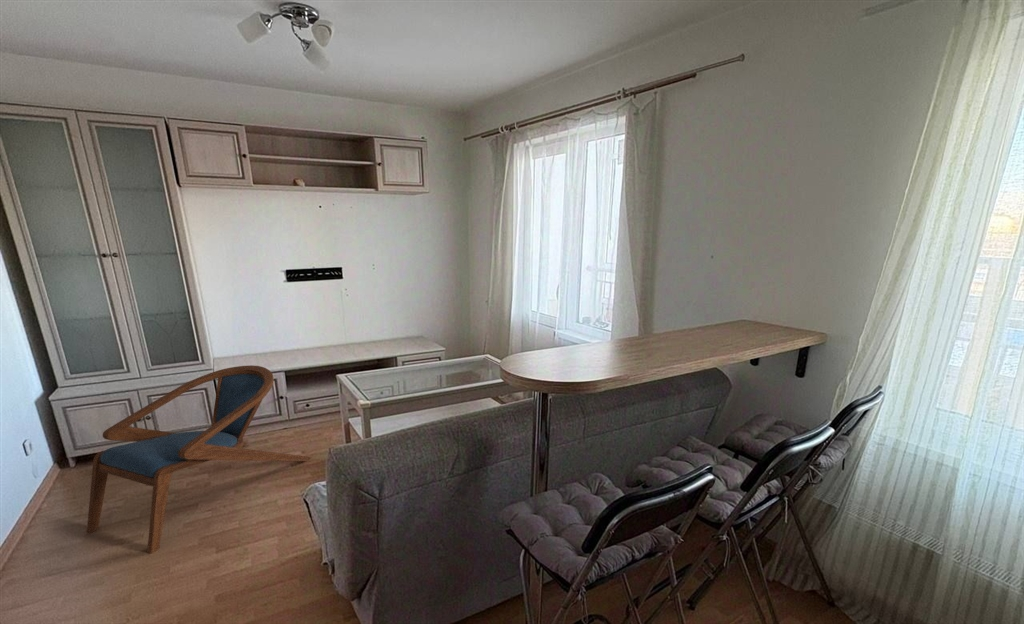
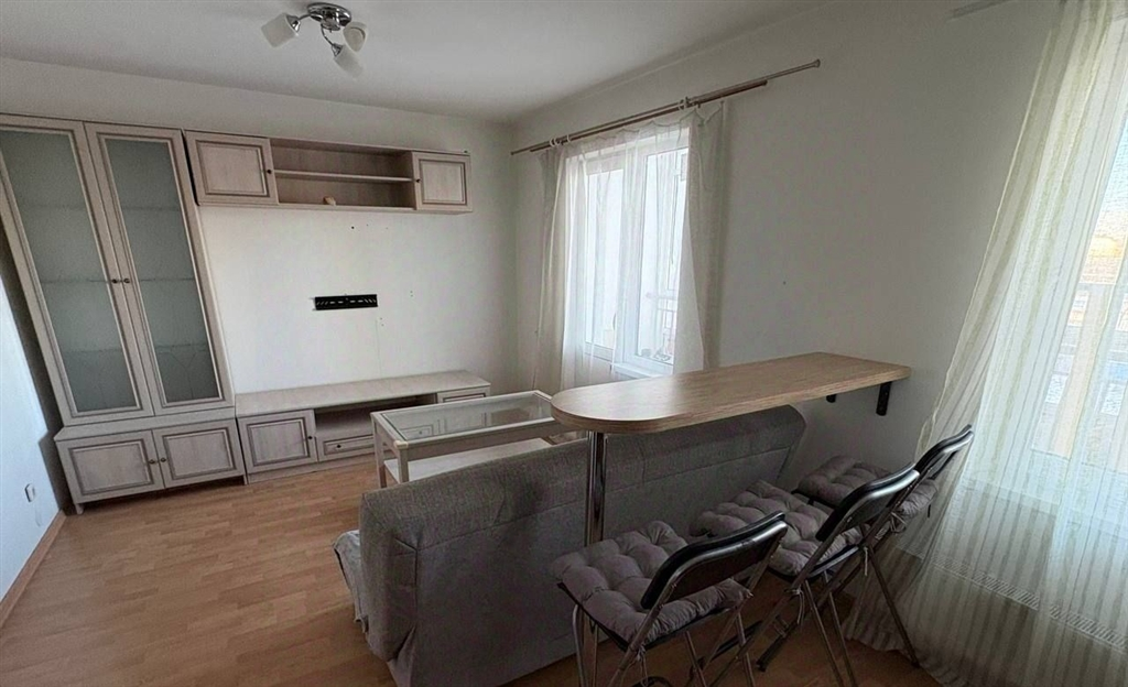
- armchair [86,365,312,555]
